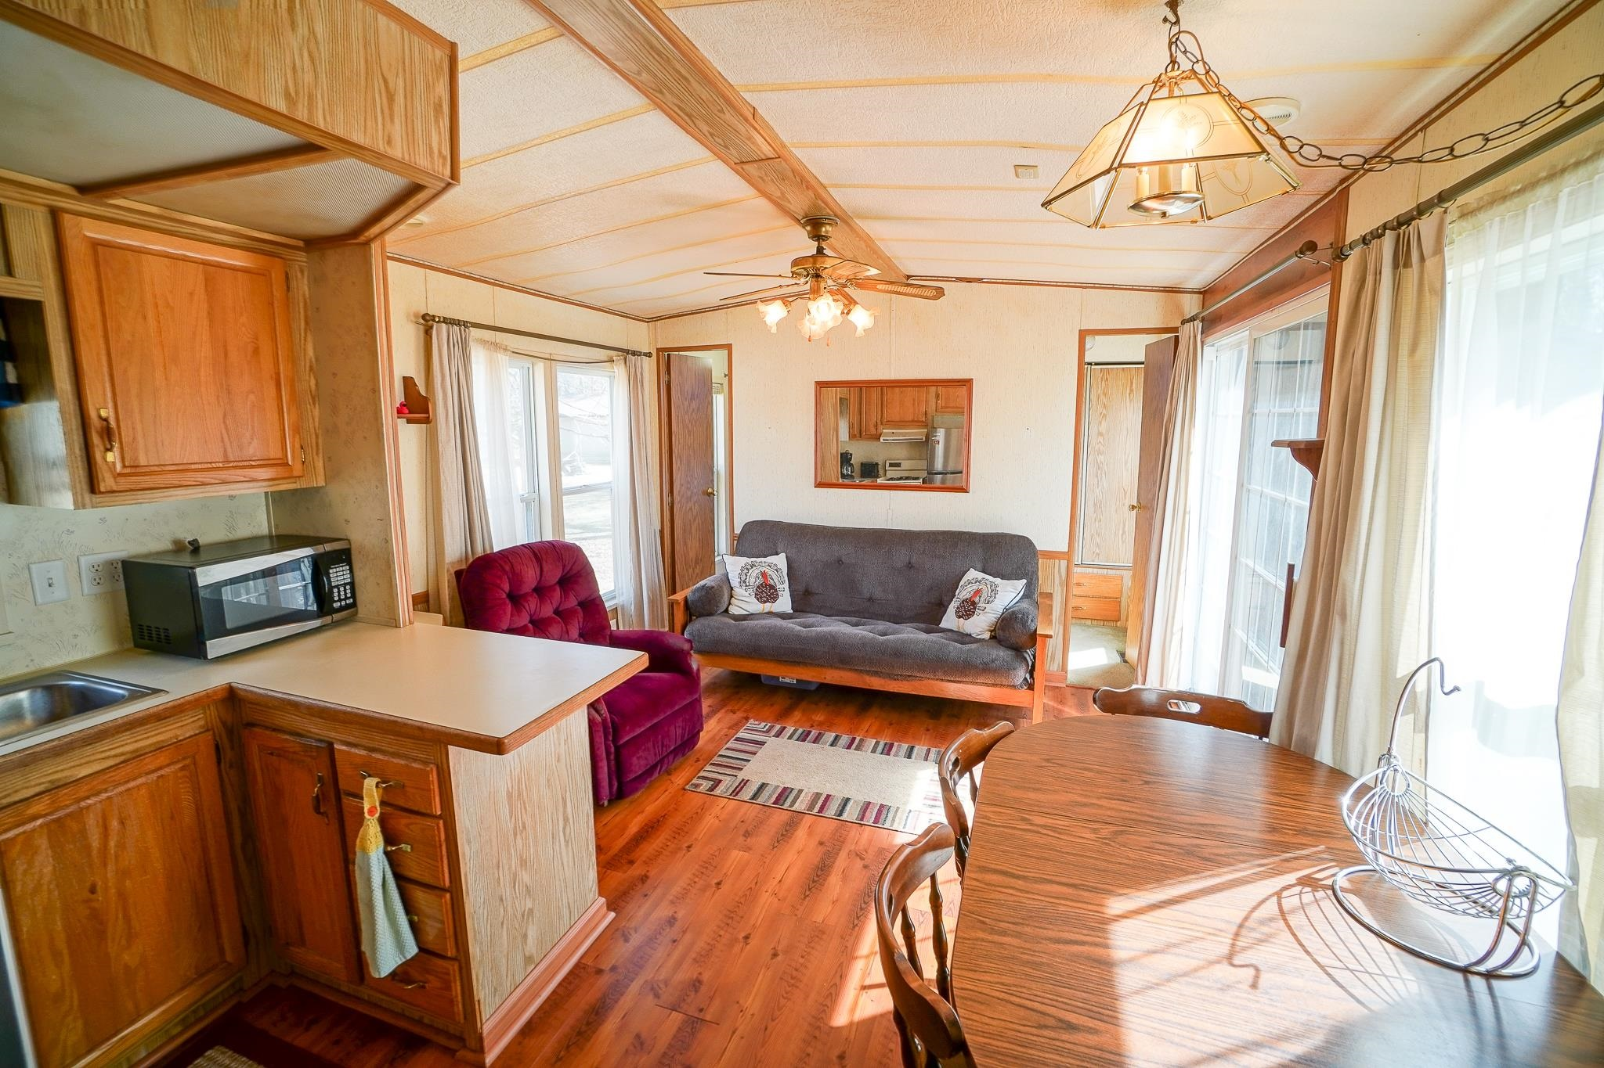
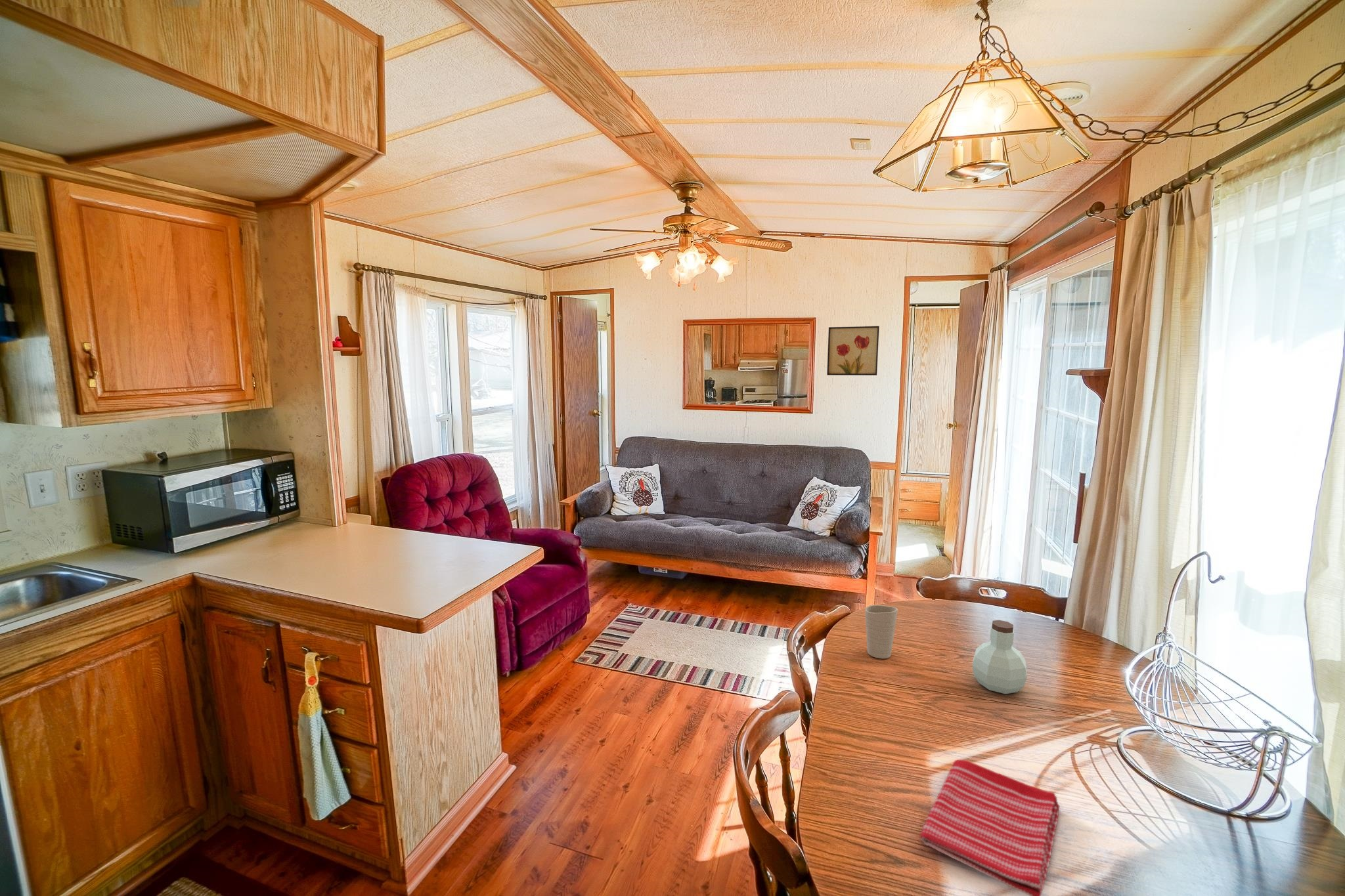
+ wall art [826,326,880,376]
+ cup [864,605,898,659]
+ dish towel [919,759,1060,896]
+ jar [971,620,1027,694]
